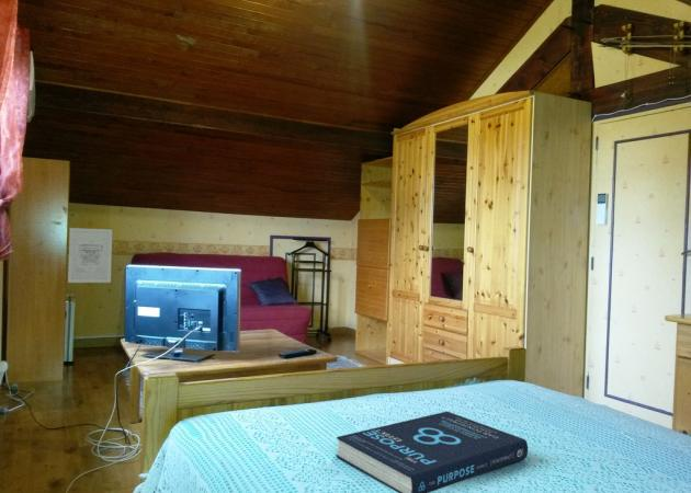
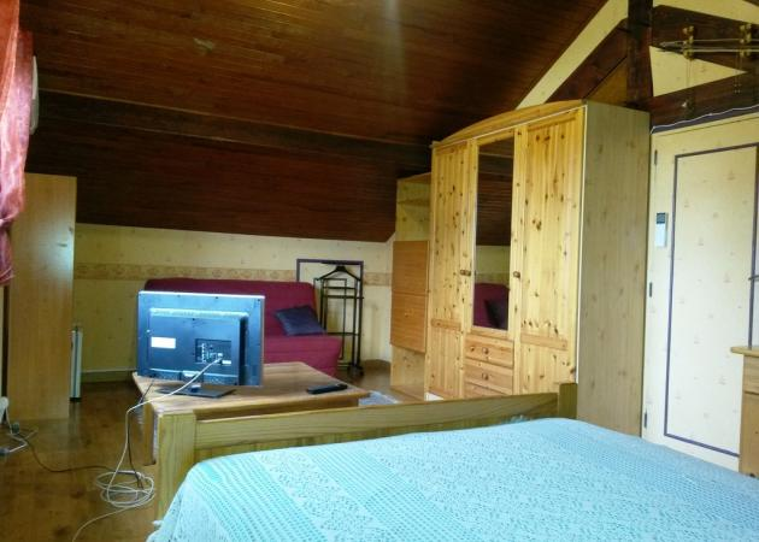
- book [336,411,529,493]
- wall art [67,227,113,284]
